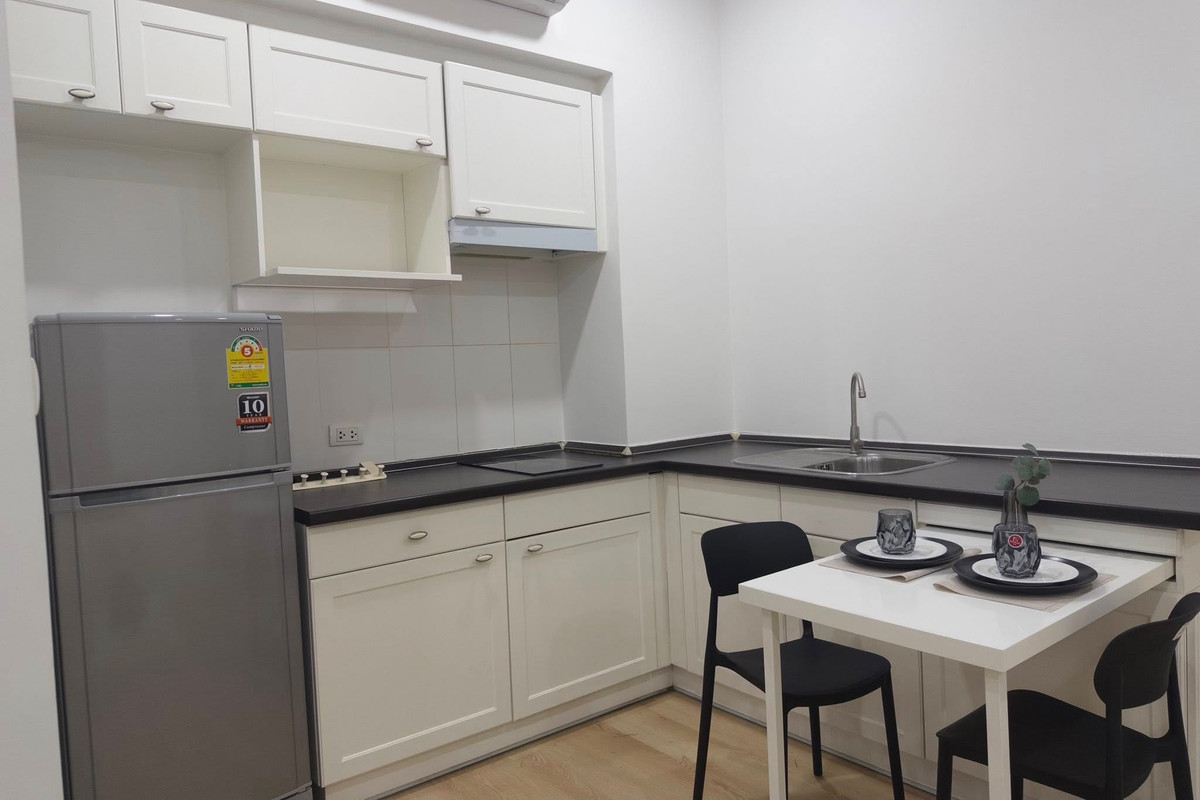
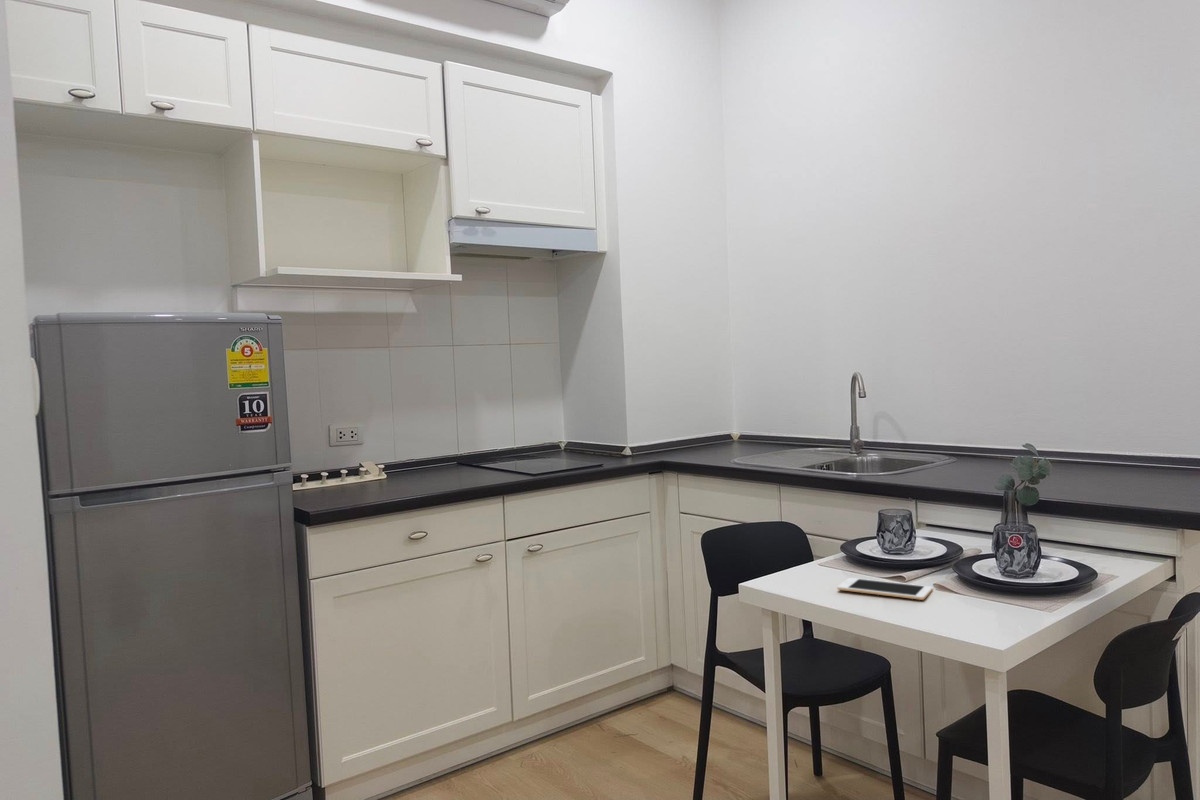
+ cell phone [836,577,933,601]
